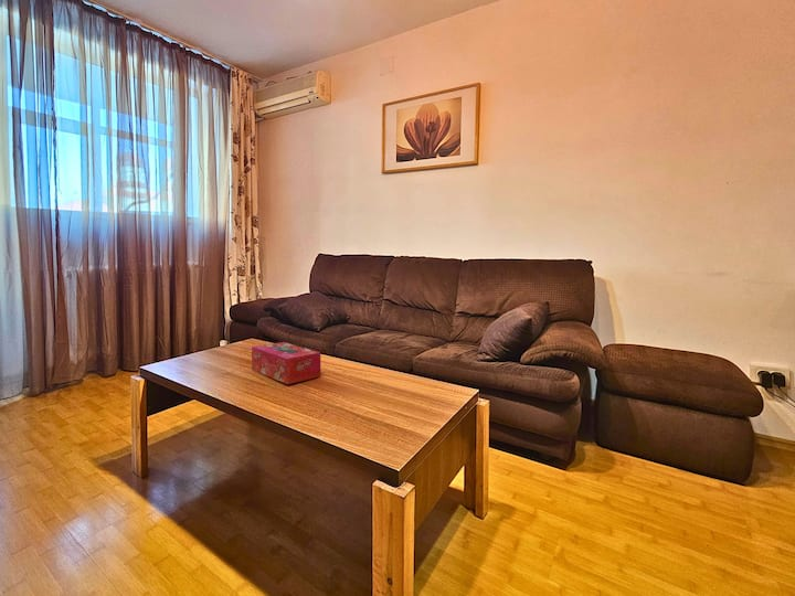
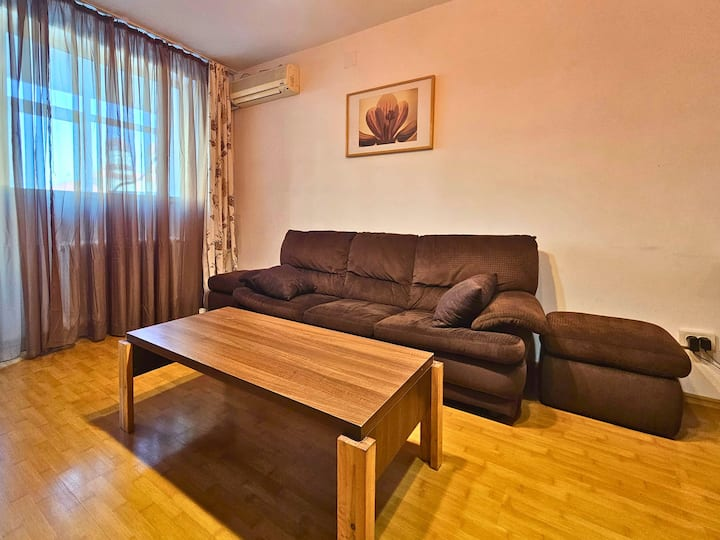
- tissue box [251,341,321,385]
